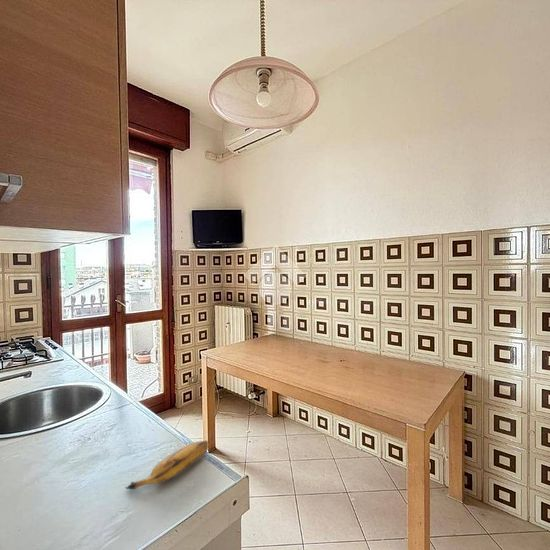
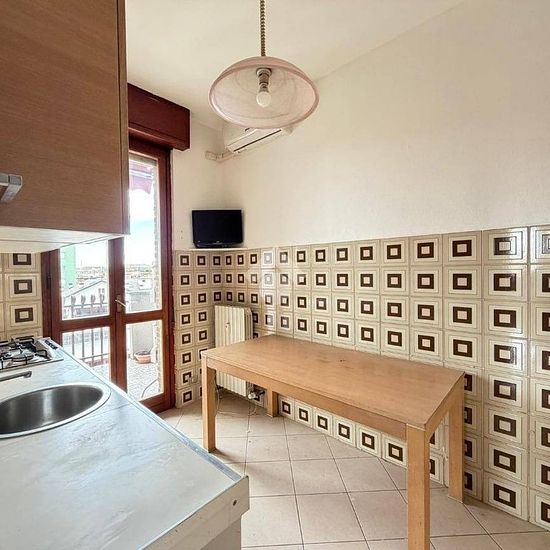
- banana [125,439,210,490]
